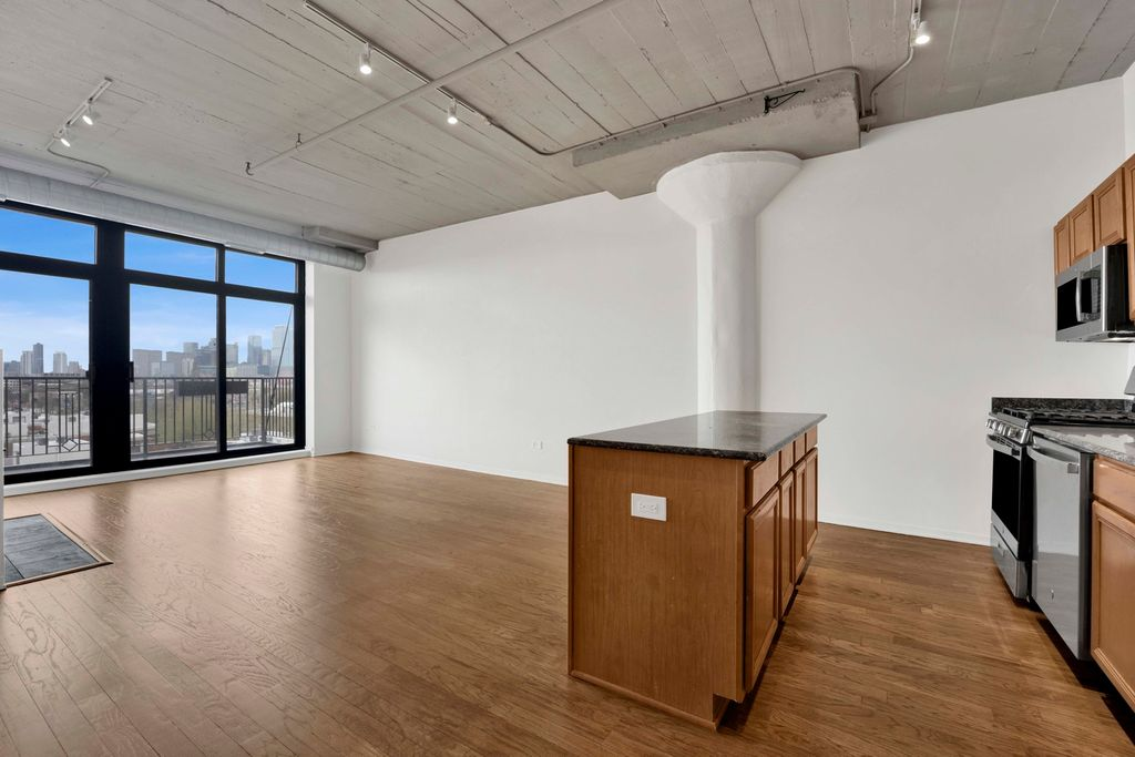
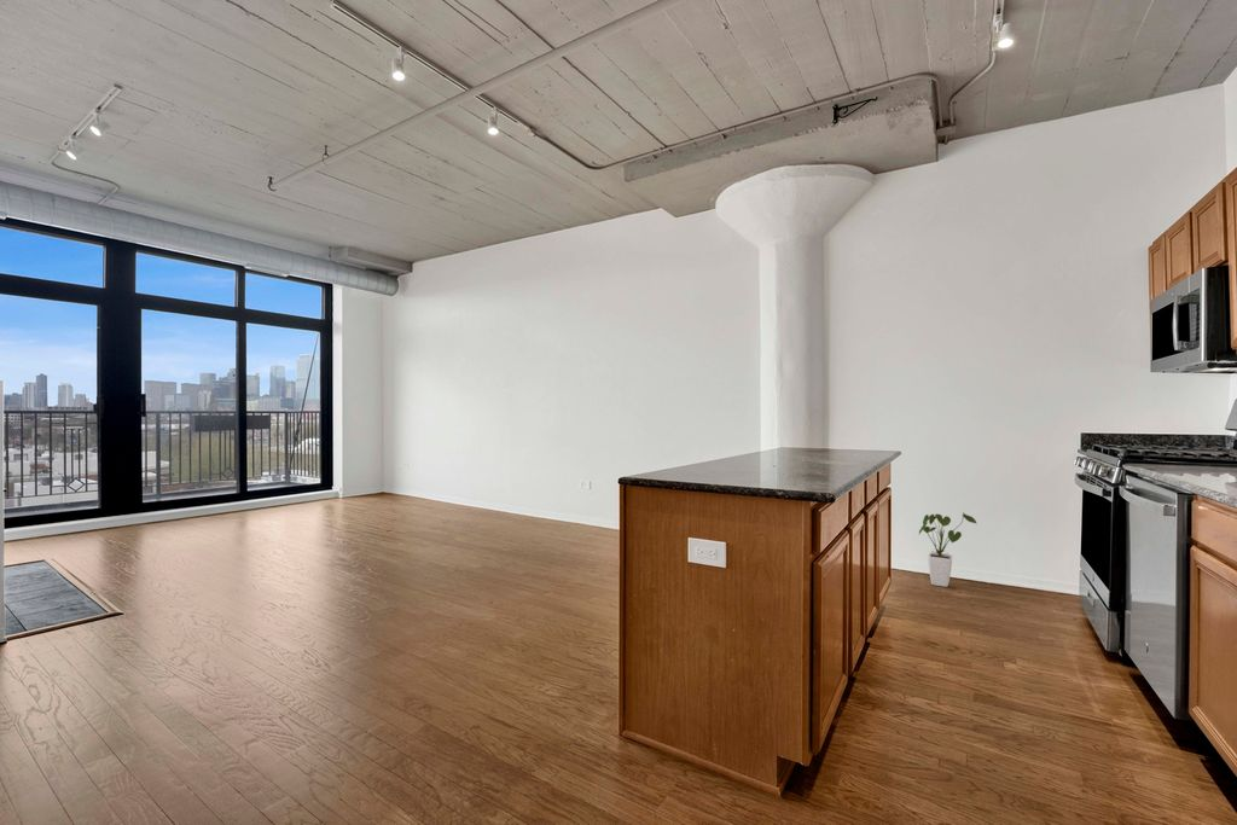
+ house plant [918,511,977,588]
